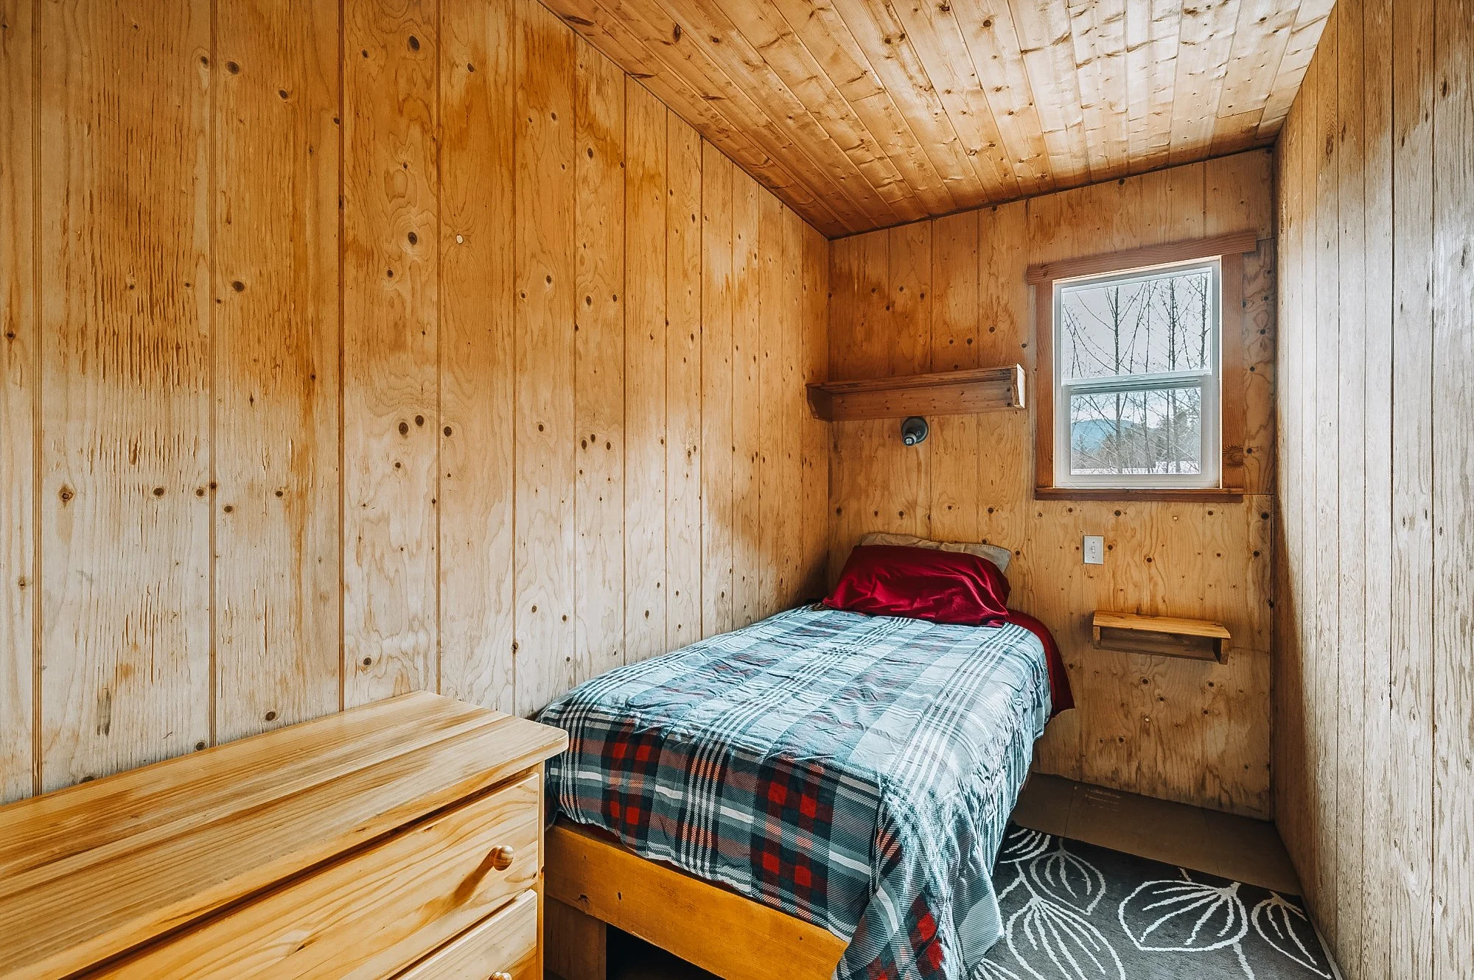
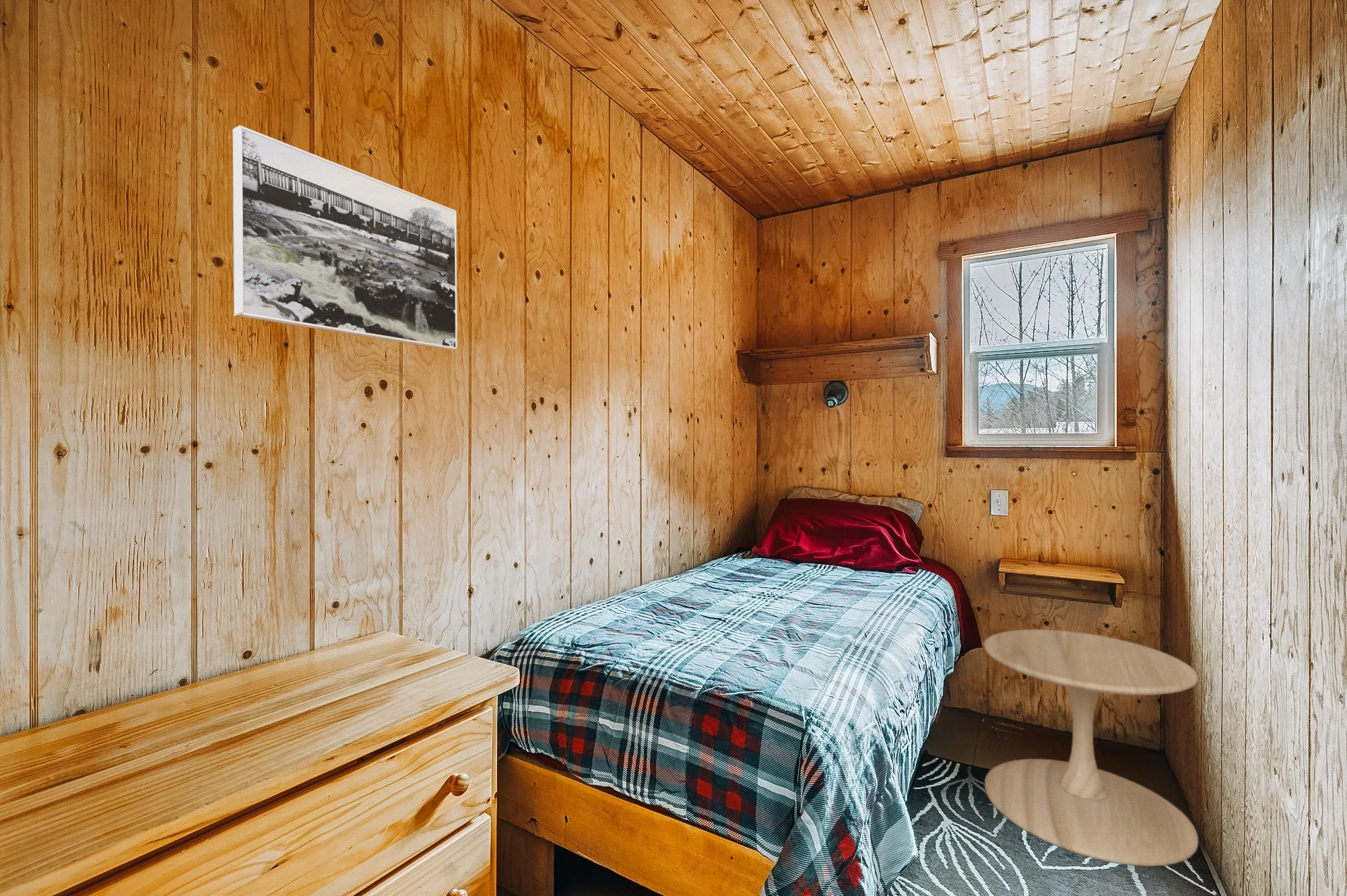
+ side table [983,629,1199,867]
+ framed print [232,125,458,351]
